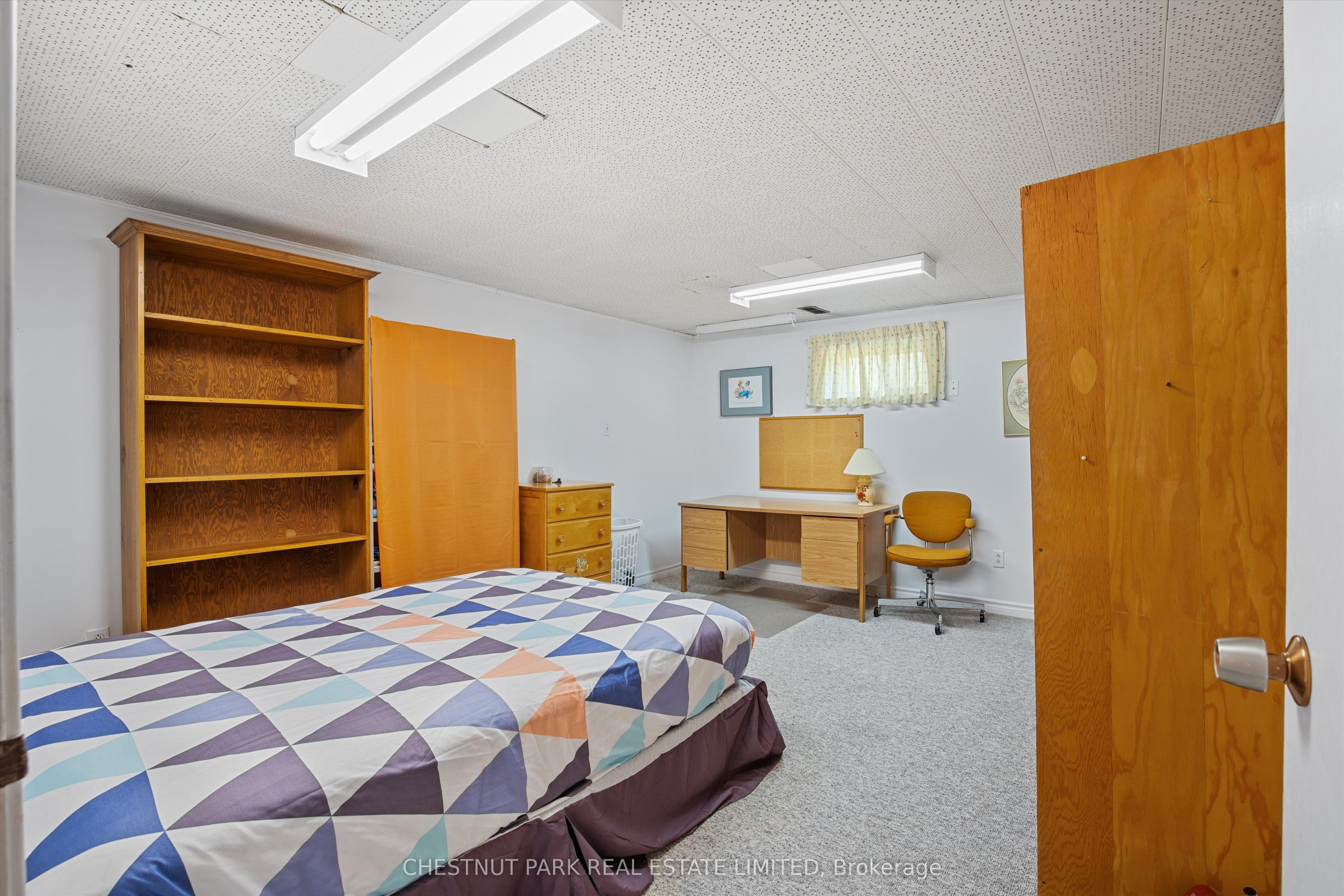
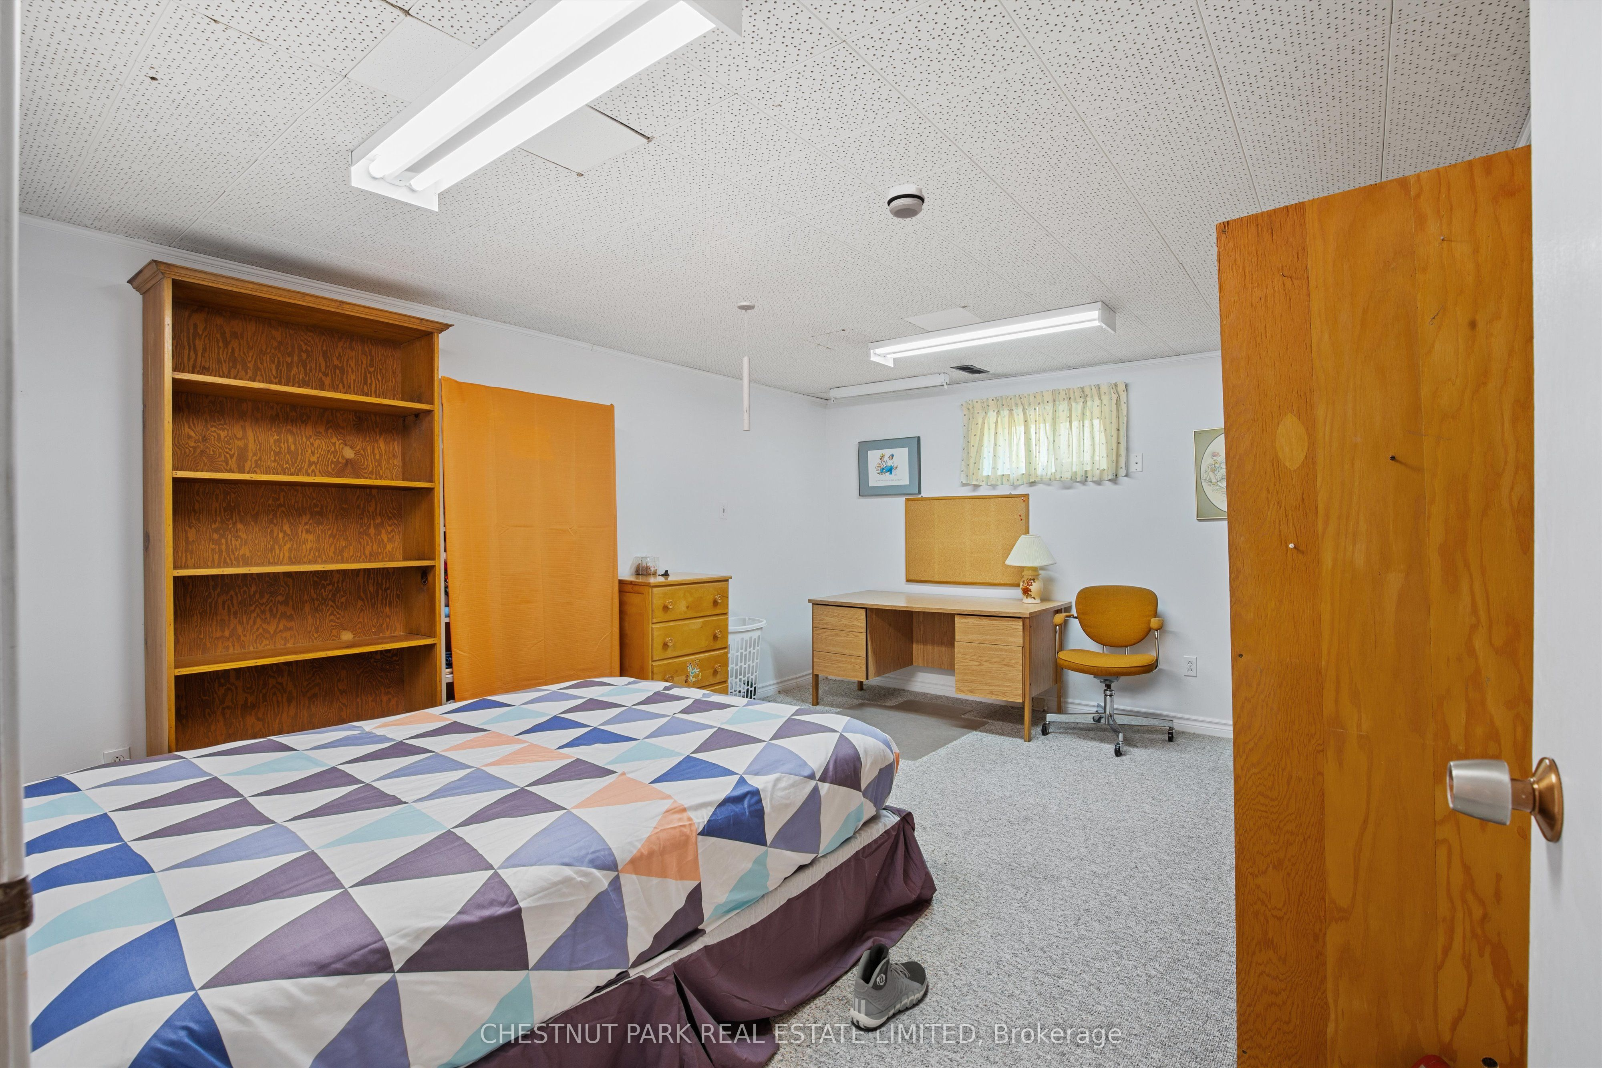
+ ceiling light [737,302,756,431]
+ smoke detector [887,184,925,219]
+ sneaker [849,943,927,1030]
